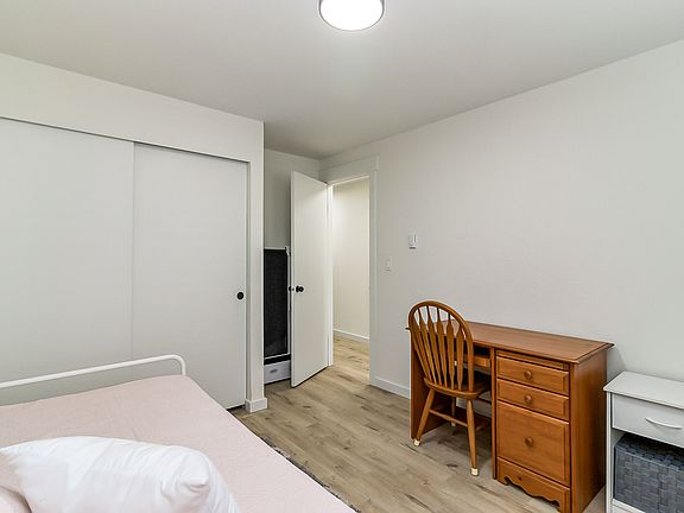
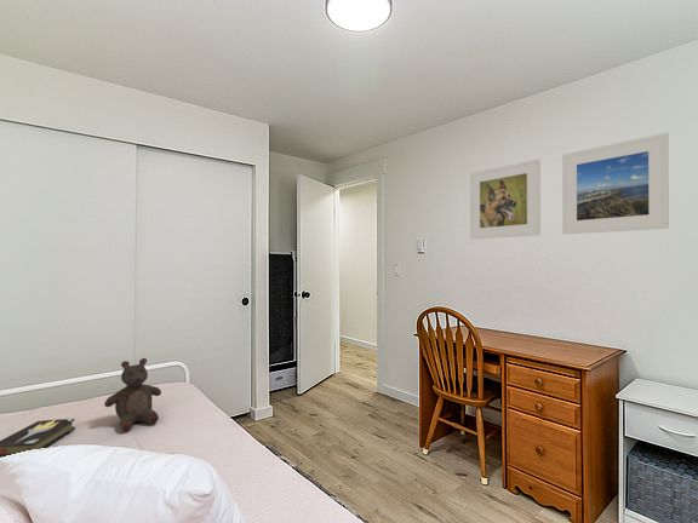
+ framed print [561,132,670,236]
+ hardback book [0,416,76,458]
+ stuffed bear [103,357,162,432]
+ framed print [469,157,542,241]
